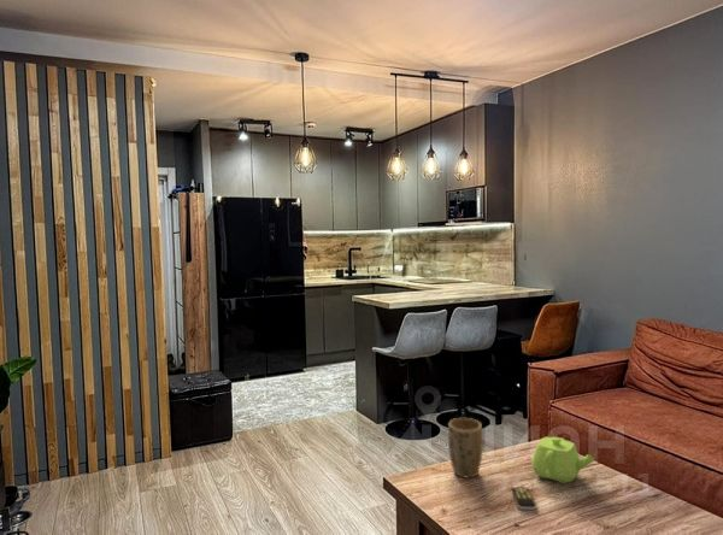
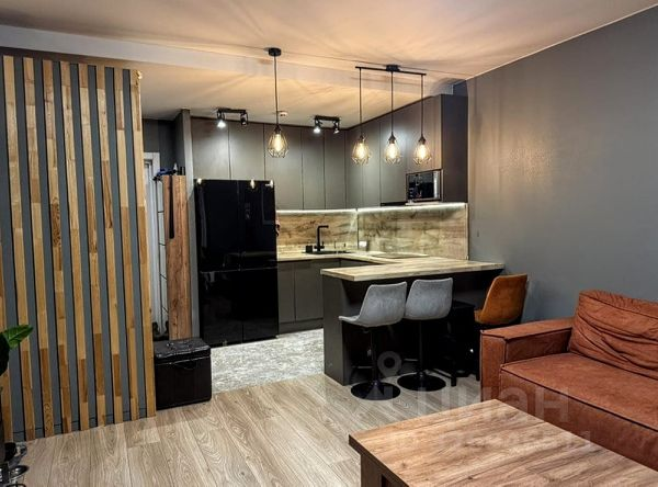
- teapot [531,436,595,484]
- plant pot [447,417,484,480]
- remote control [511,486,537,511]
